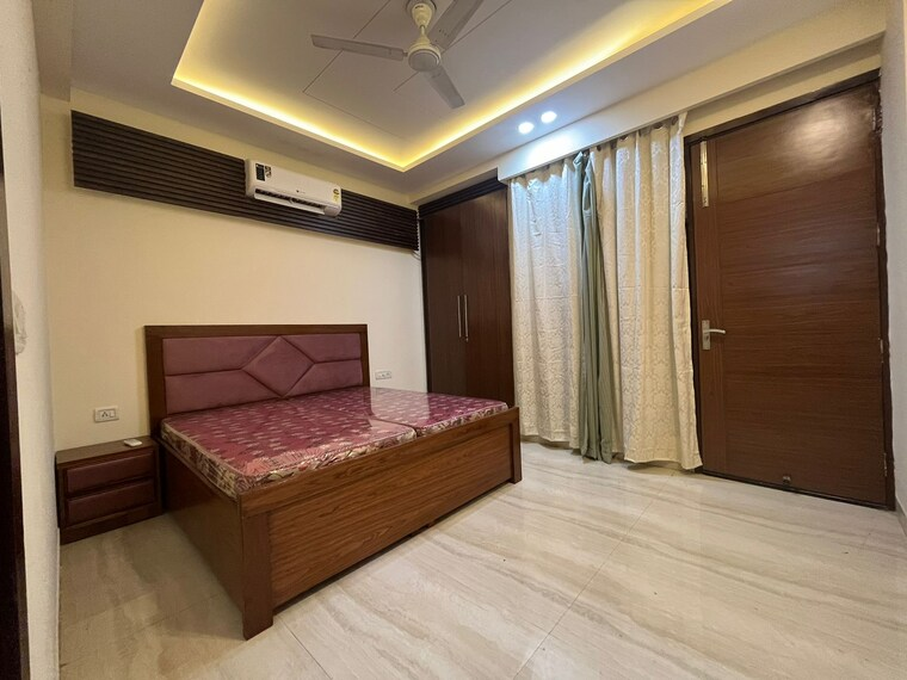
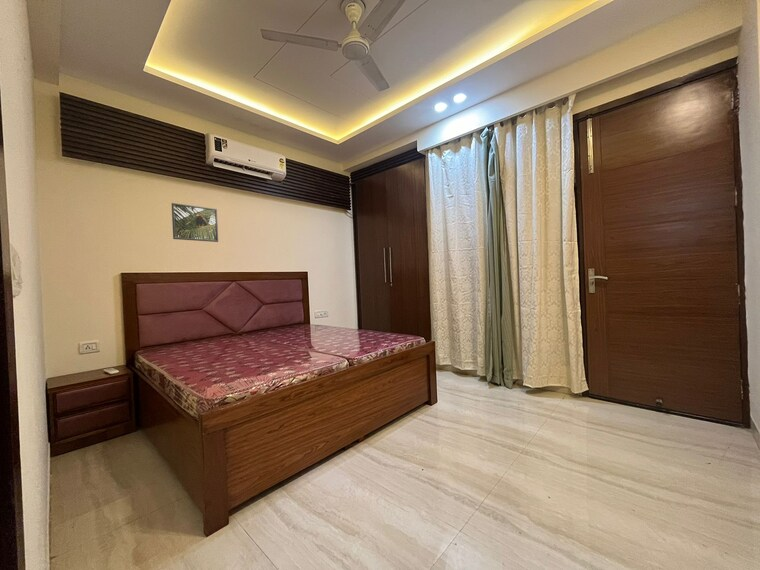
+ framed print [171,202,219,243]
